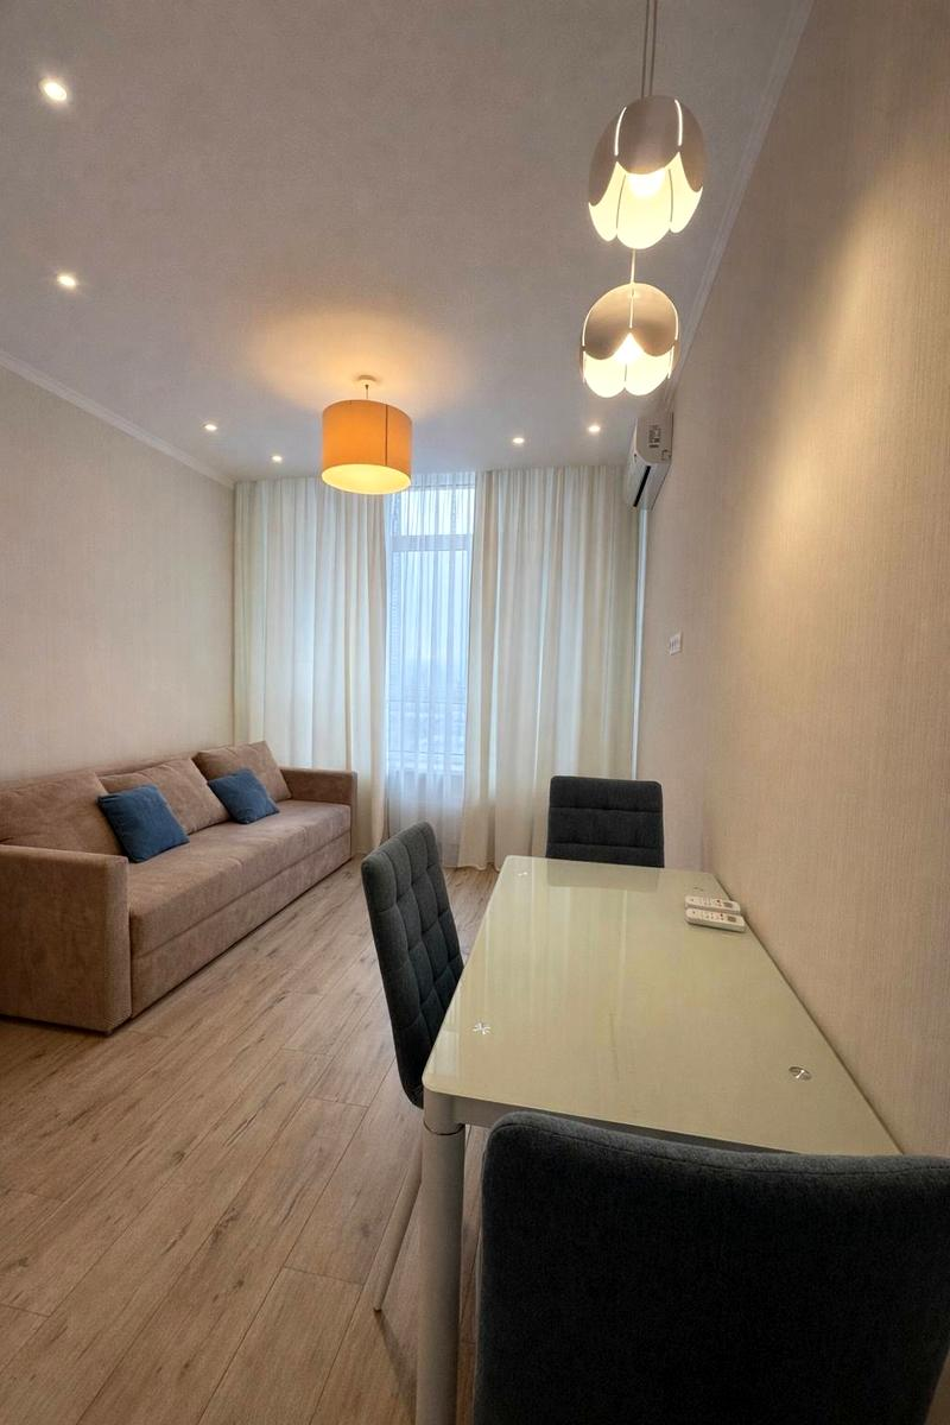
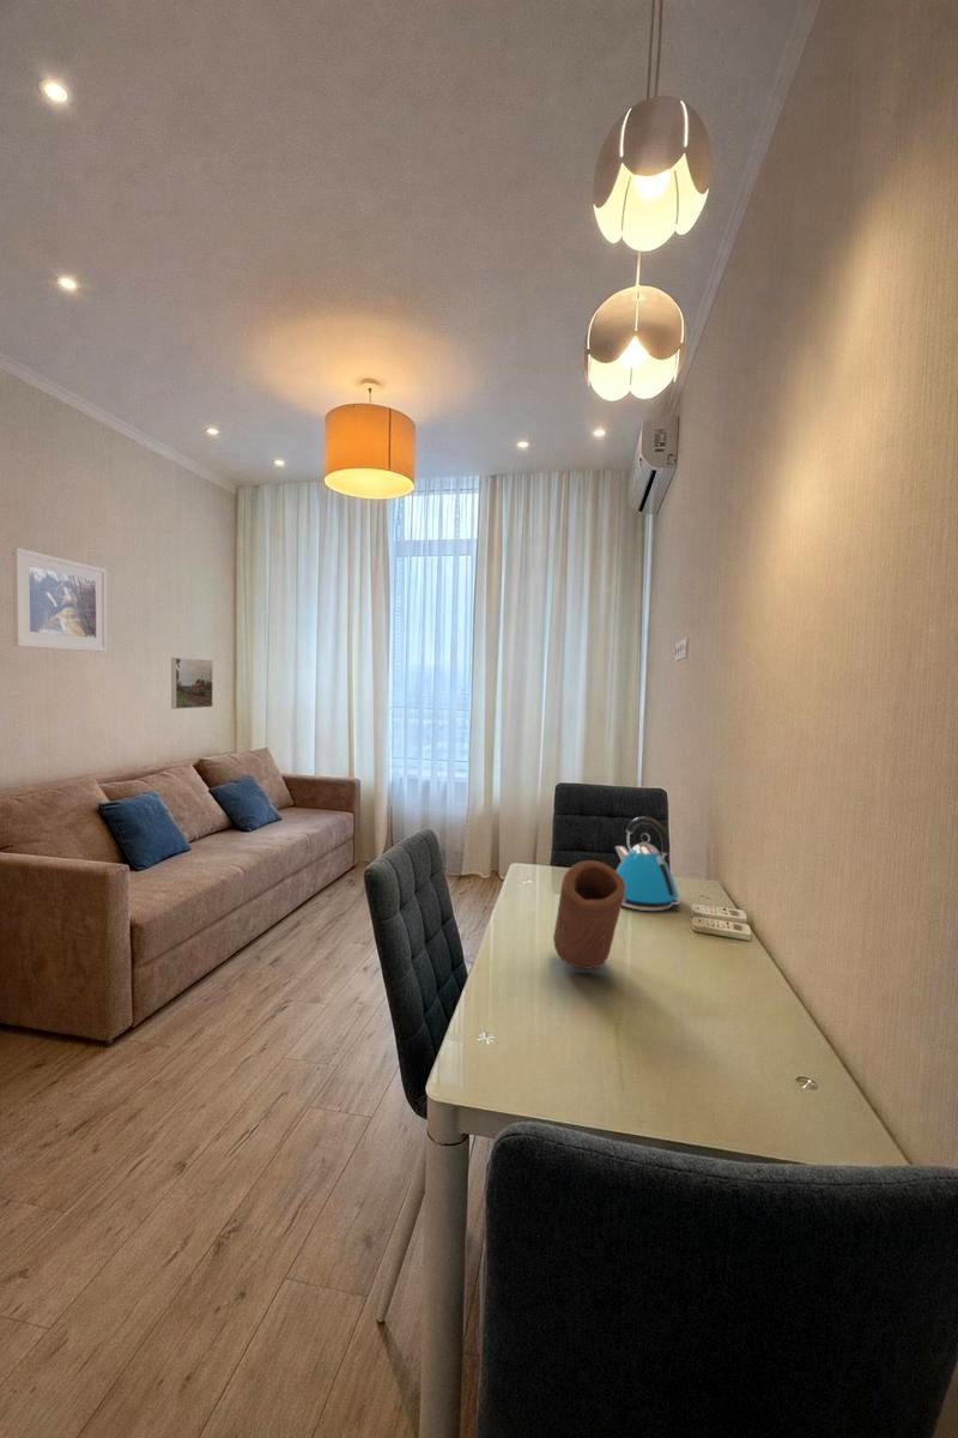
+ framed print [11,546,108,653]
+ vase [552,859,625,971]
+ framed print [170,657,214,711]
+ kettle [614,815,680,912]
